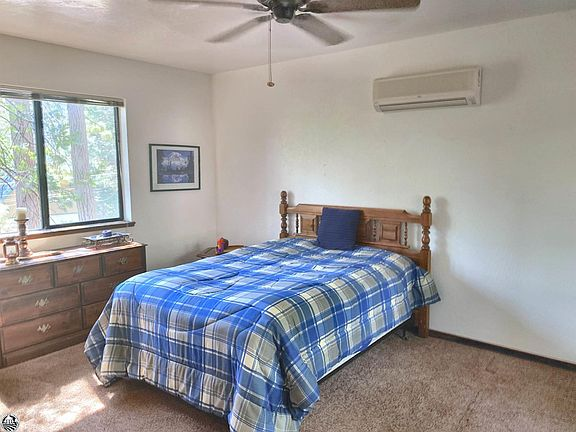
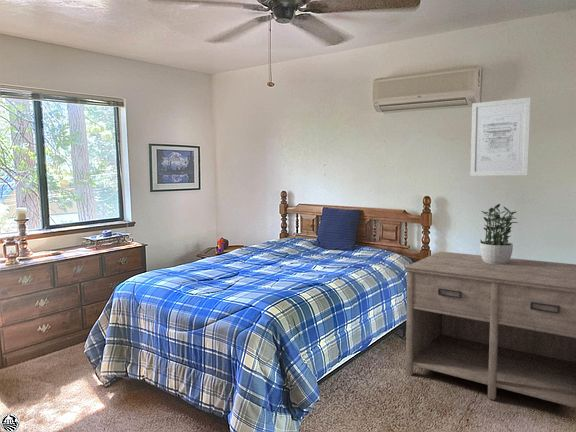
+ potted plant [479,203,518,264]
+ nightstand [403,251,576,409]
+ wall art [469,96,532,177]
